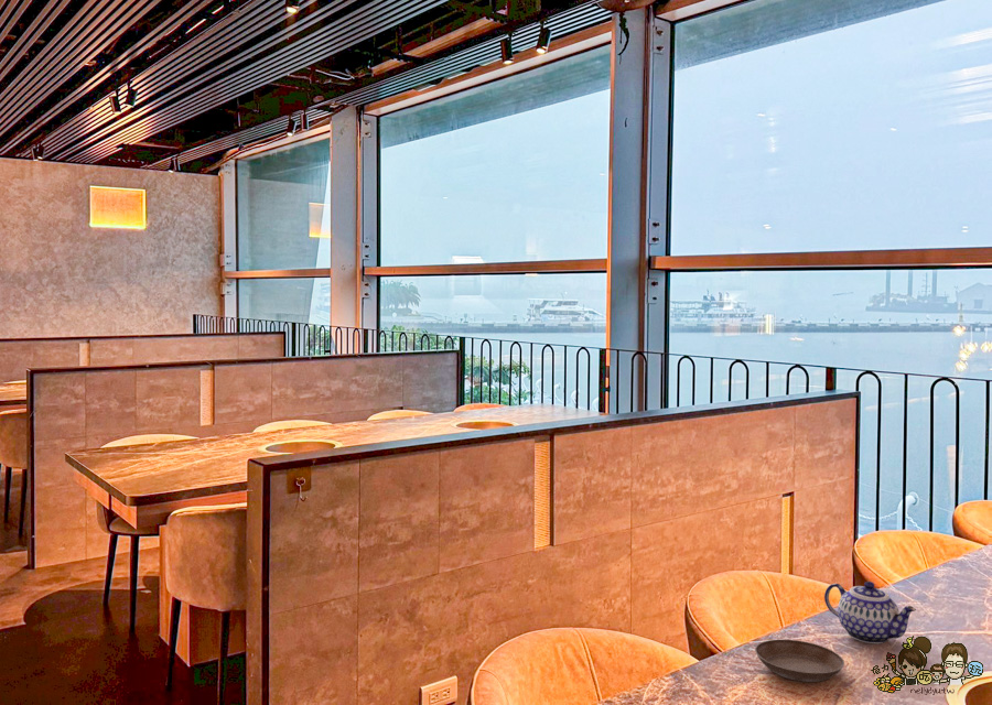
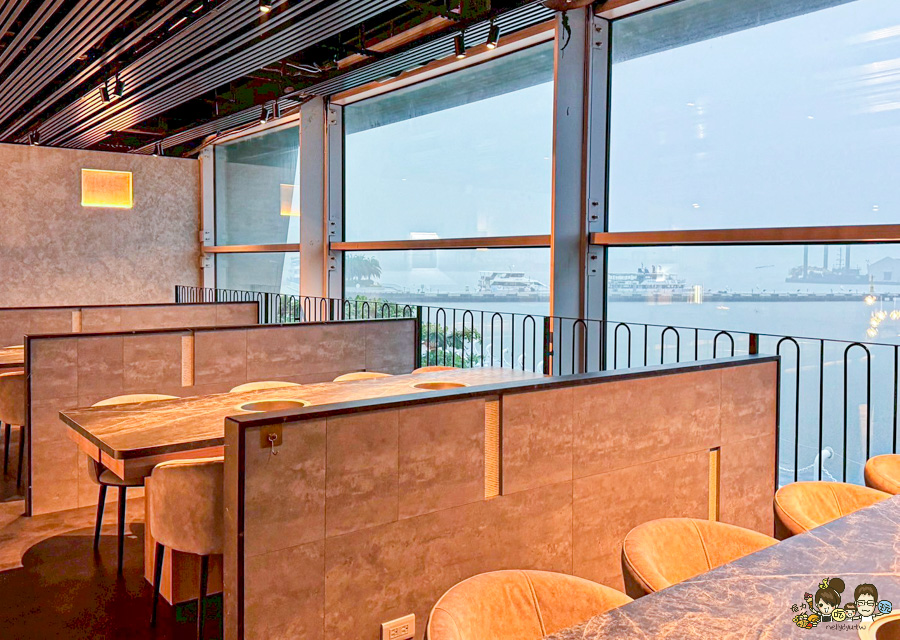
- saucer [754,639,845,683]
- teapot [823,581,917,644]
